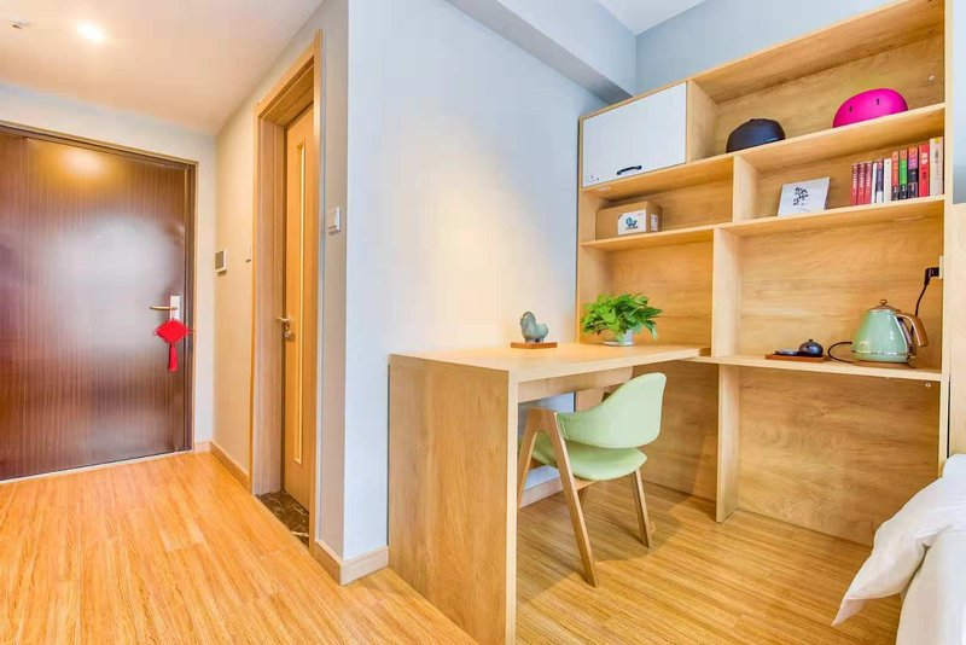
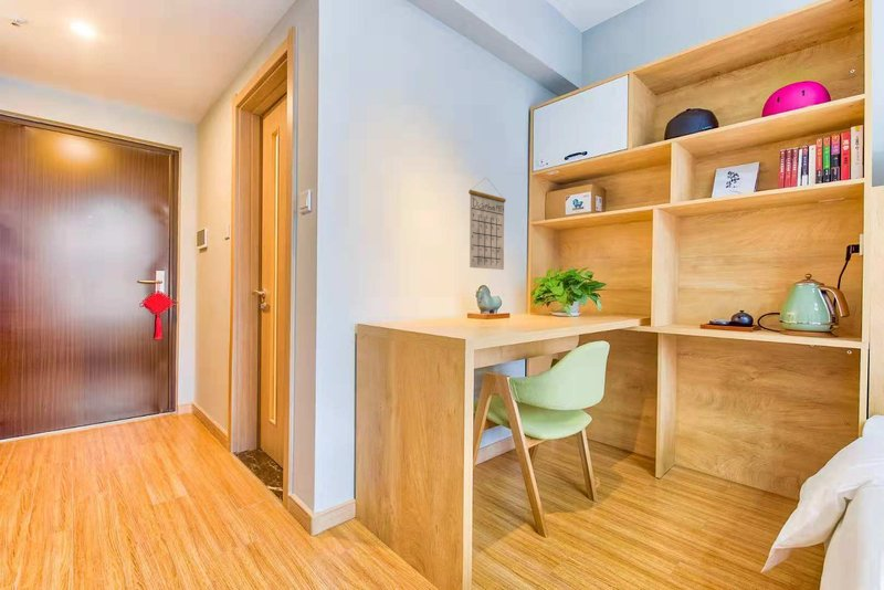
+ calendar [467,178,507,271]
